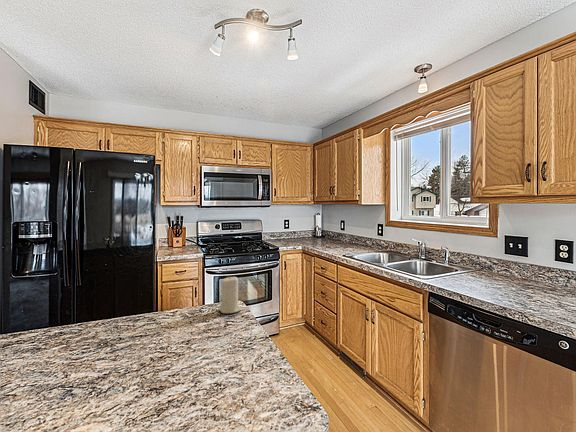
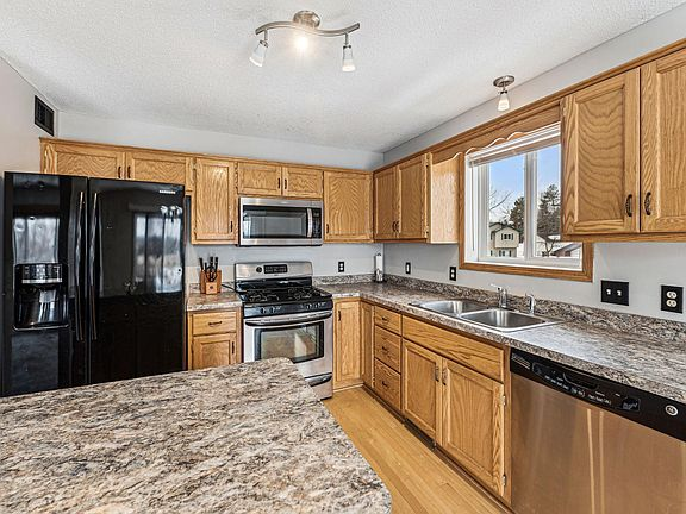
- candle [219,276,242,314]
